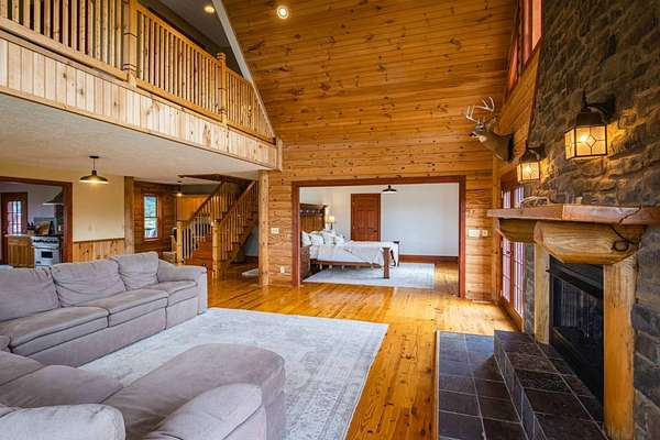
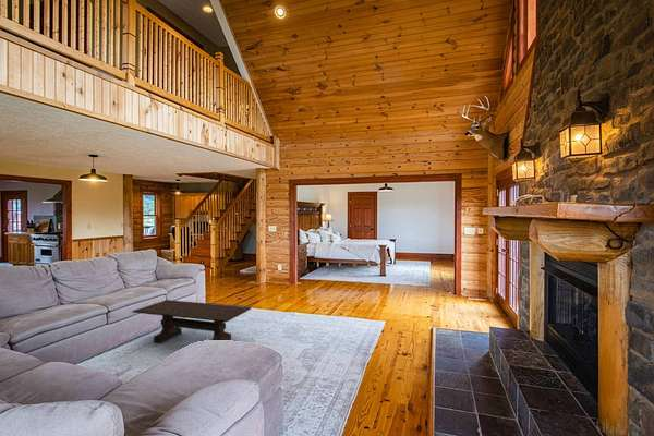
+ coffee table [131,299,252,344]
